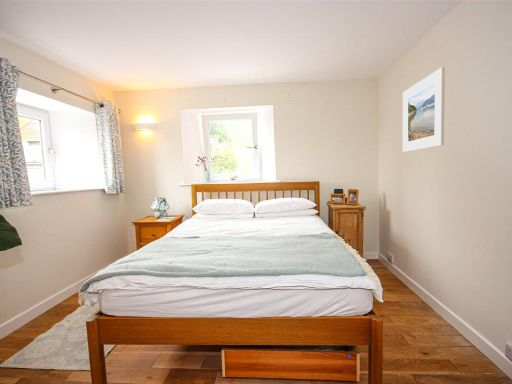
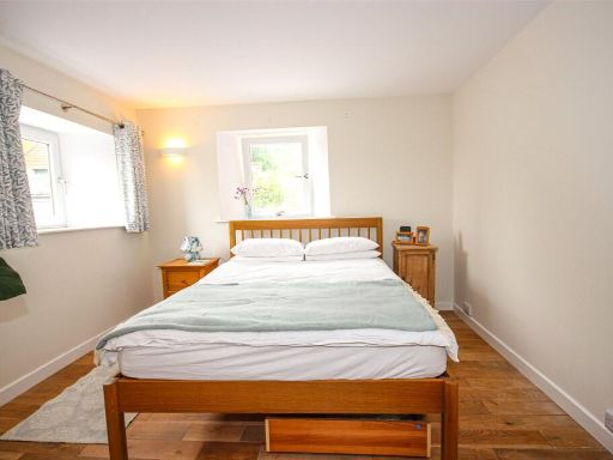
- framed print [402,66,446,153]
